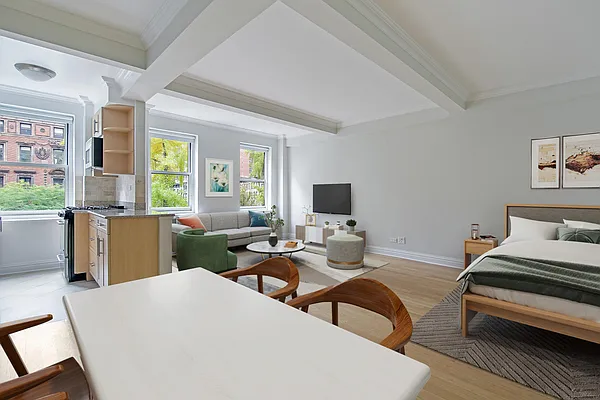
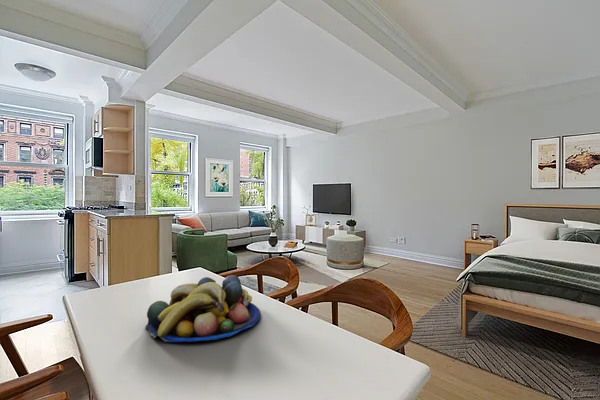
+ fruit bowl [144,274,262,343]
